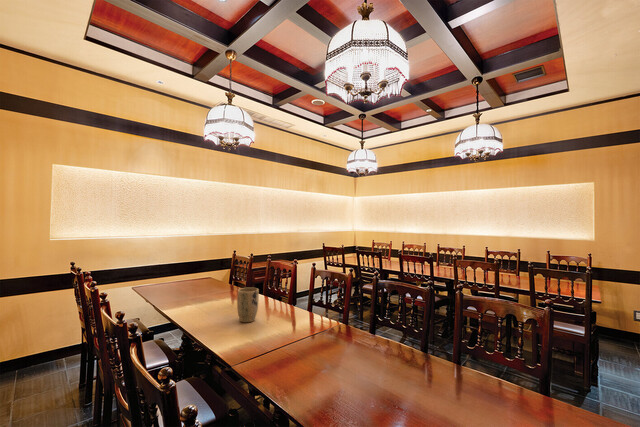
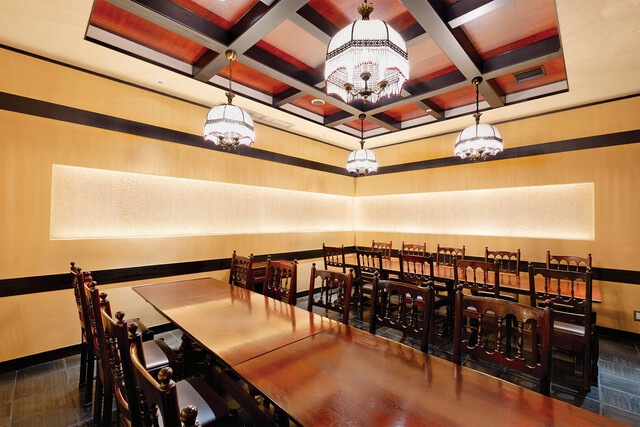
- plant pot [236,287,260,324]
